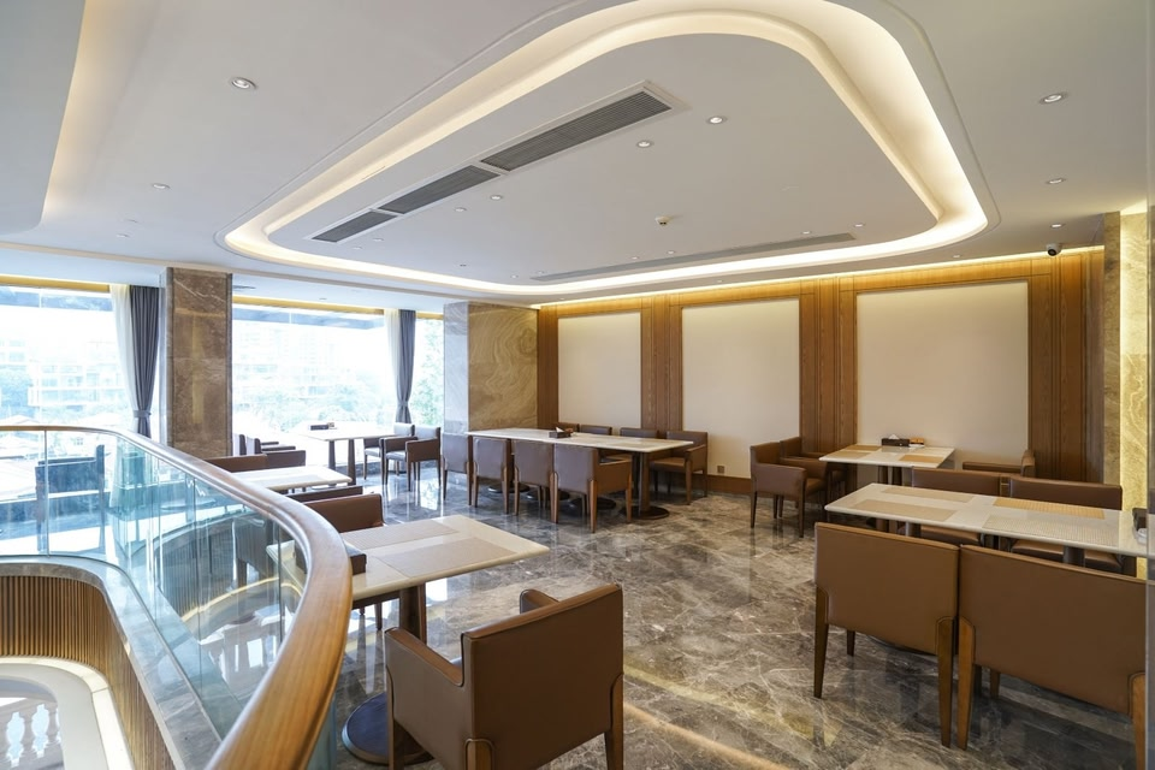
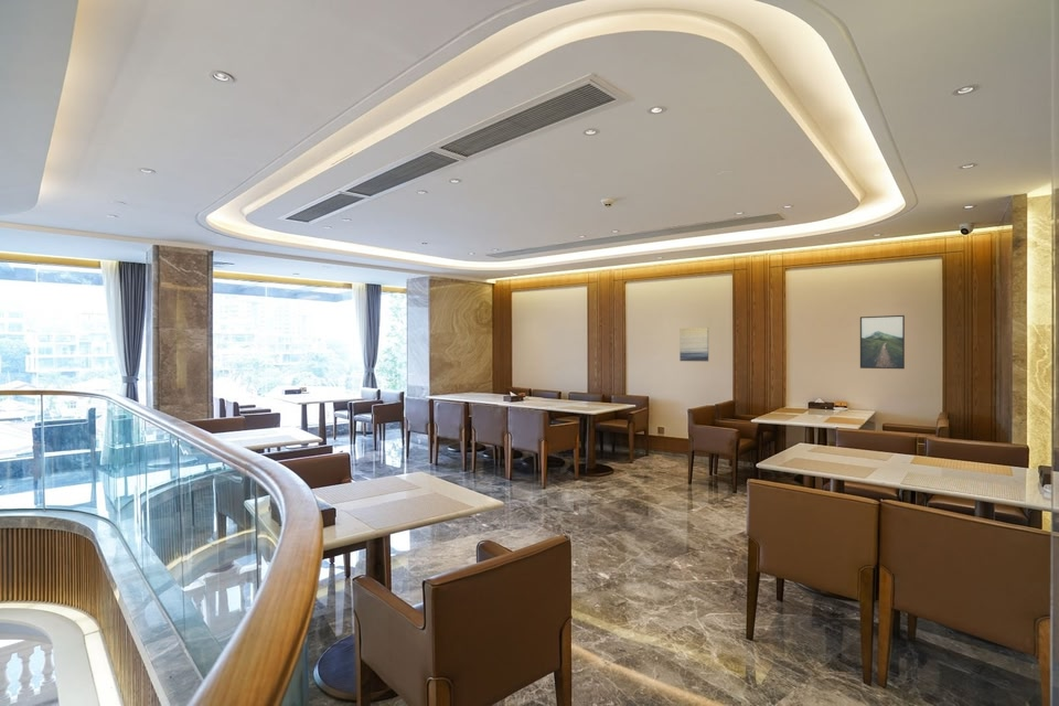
+ wall art [678,327,709,362]
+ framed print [859,314,906,370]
